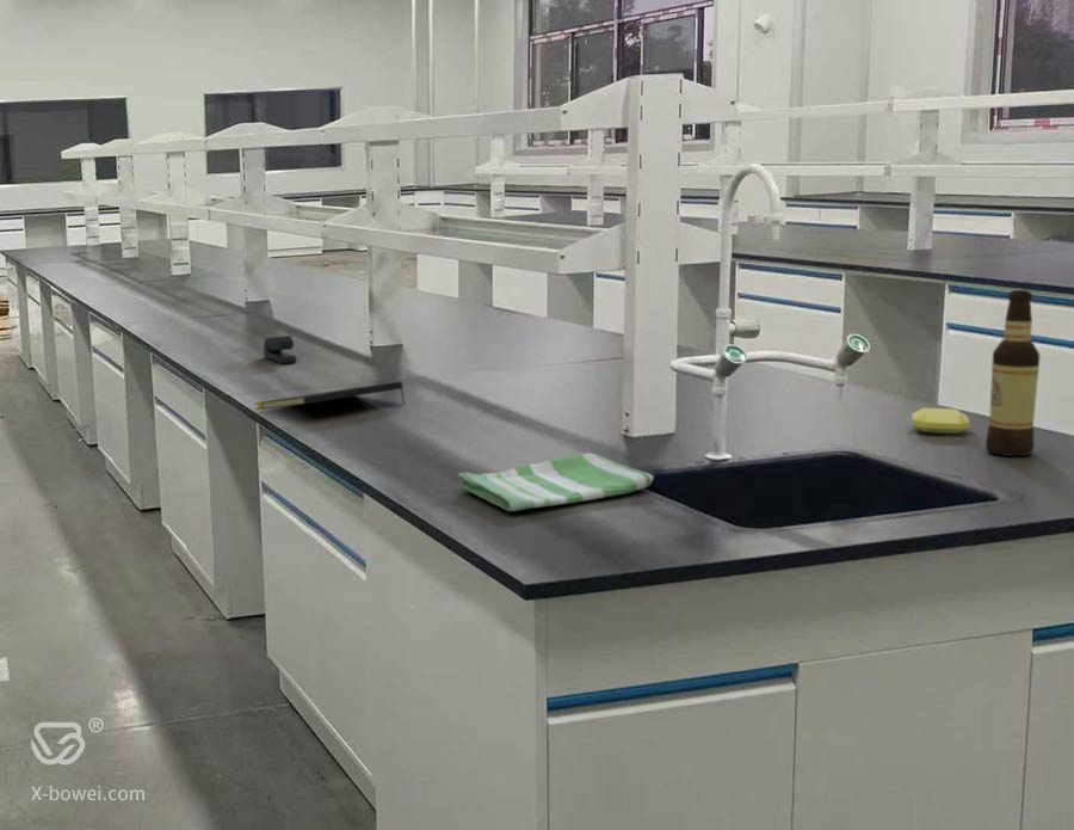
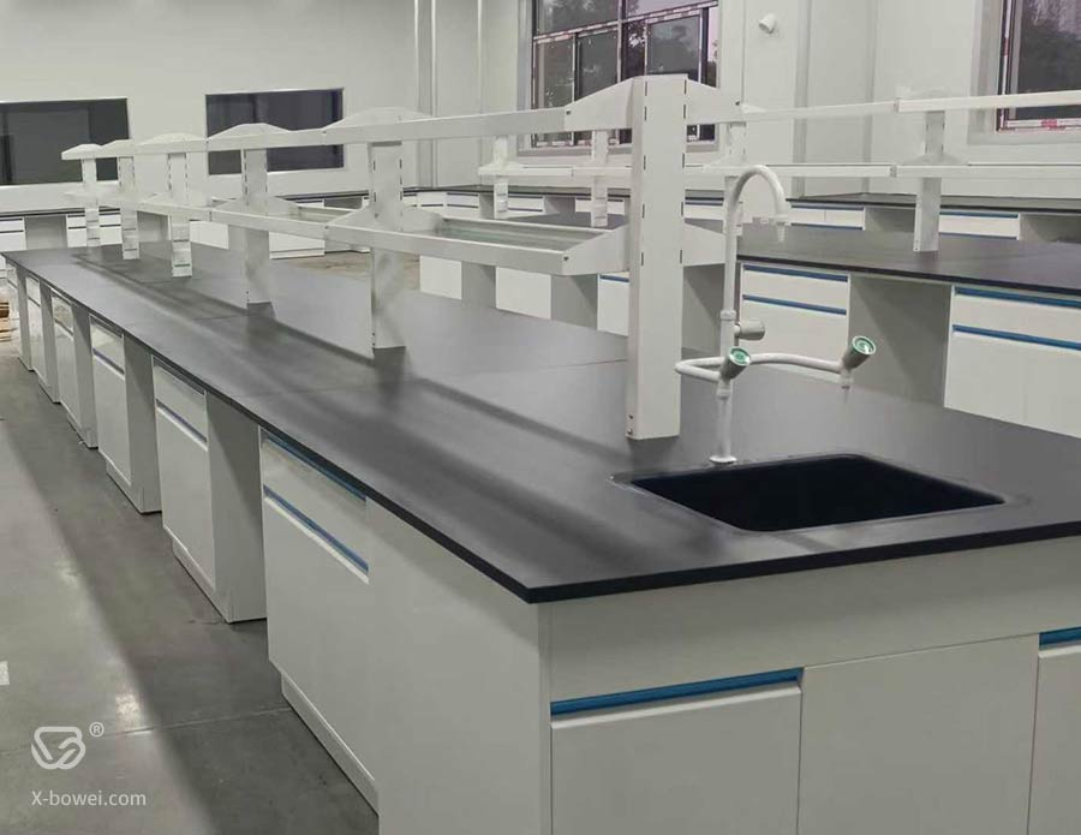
- bottle [984,289,1041,457]
- soap bar [911,407,971,435]
- stapler [263,334,297,364]
- notepad [254,380,406,411]
- dish towel [457,453,655,512]
